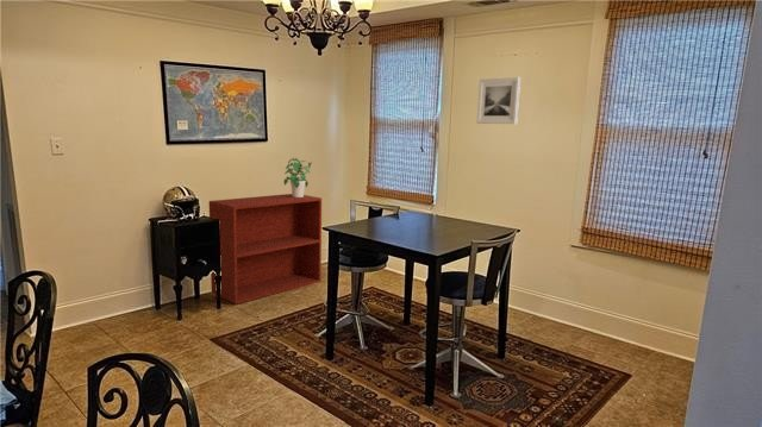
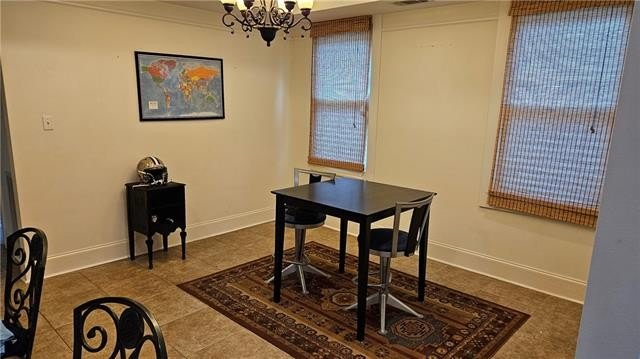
- potted plant [283,157,312,197]
- tv stand [208,193,323,306]
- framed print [476,76,521,125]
